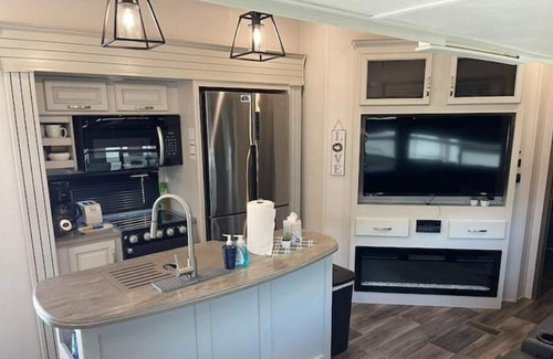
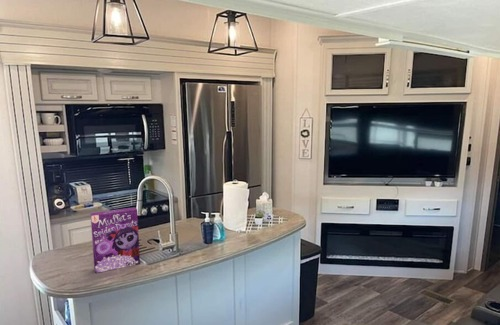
+ cereal box [89,206,141,274]
